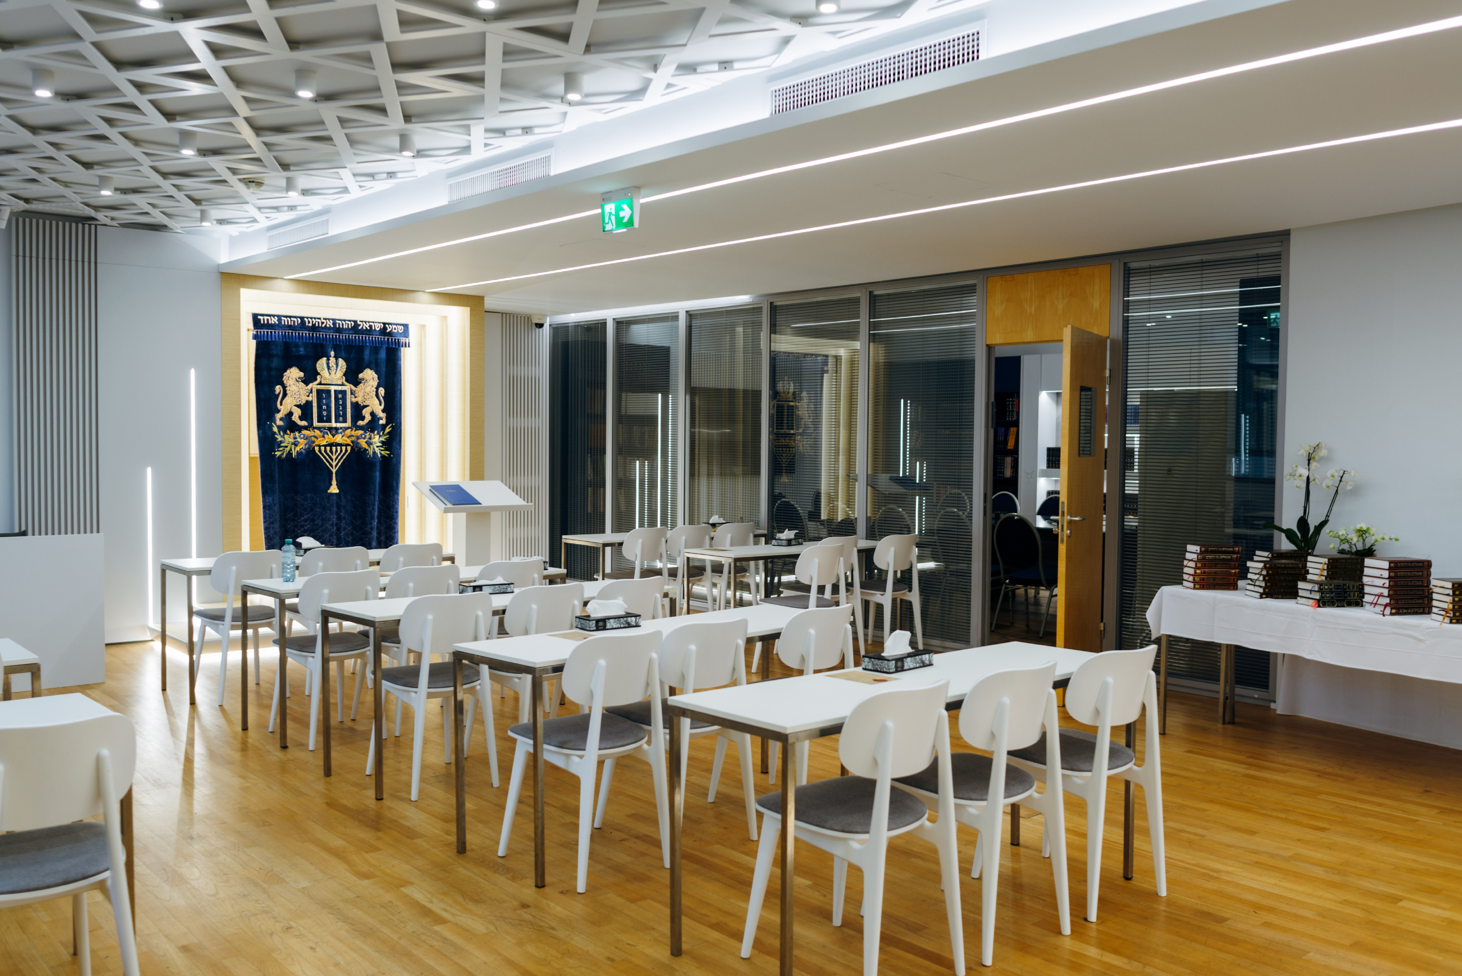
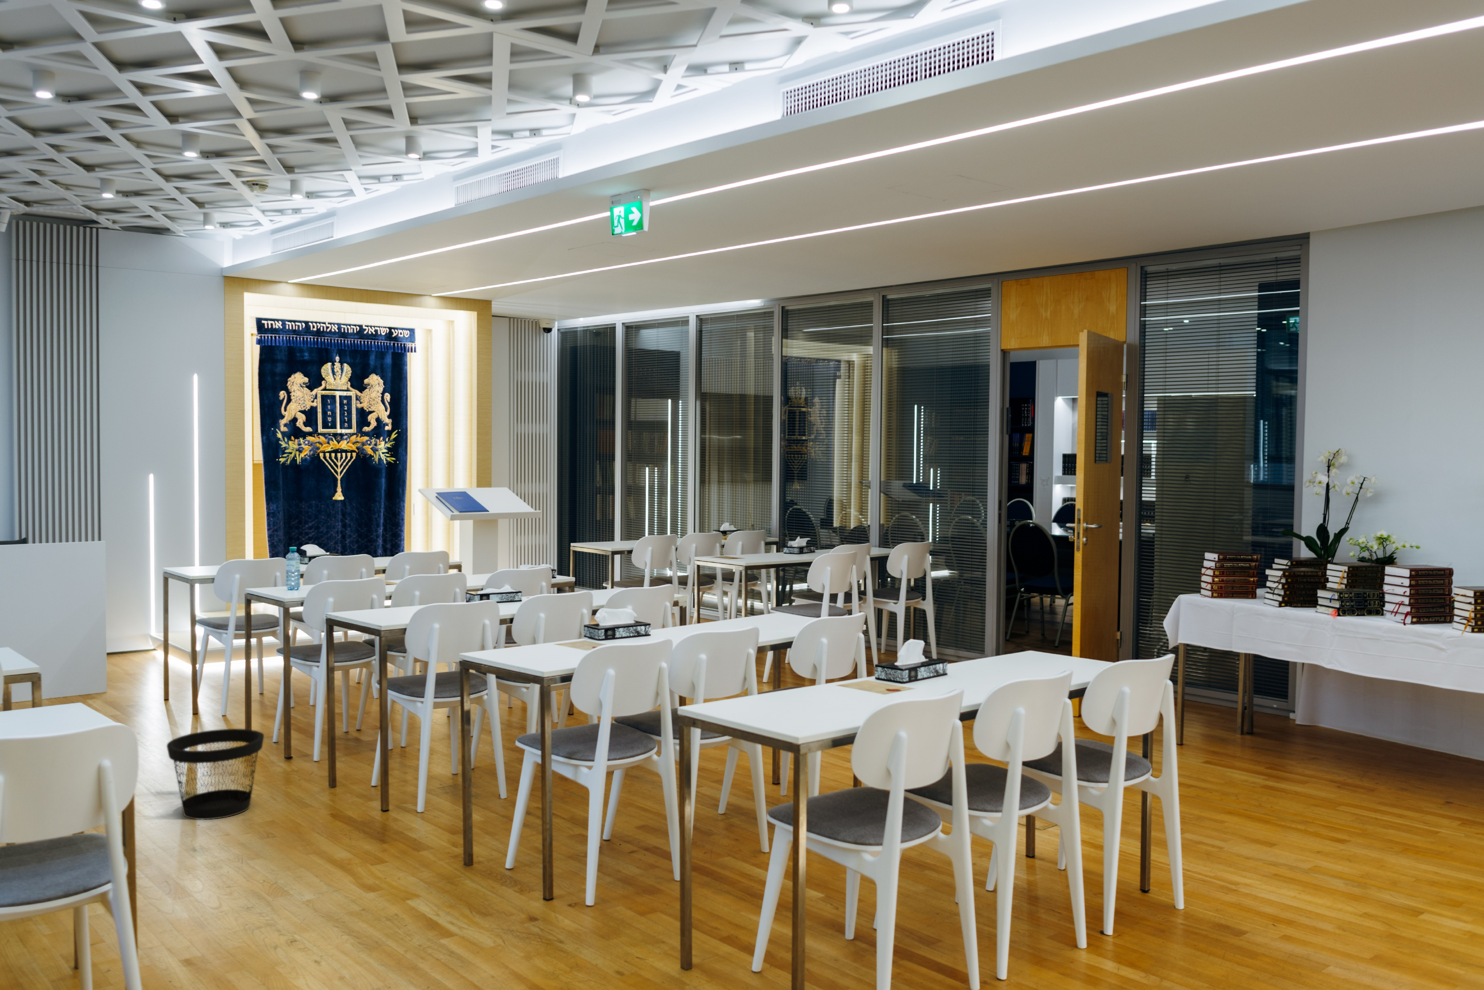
+ wastebasket [166,728,264,820]
